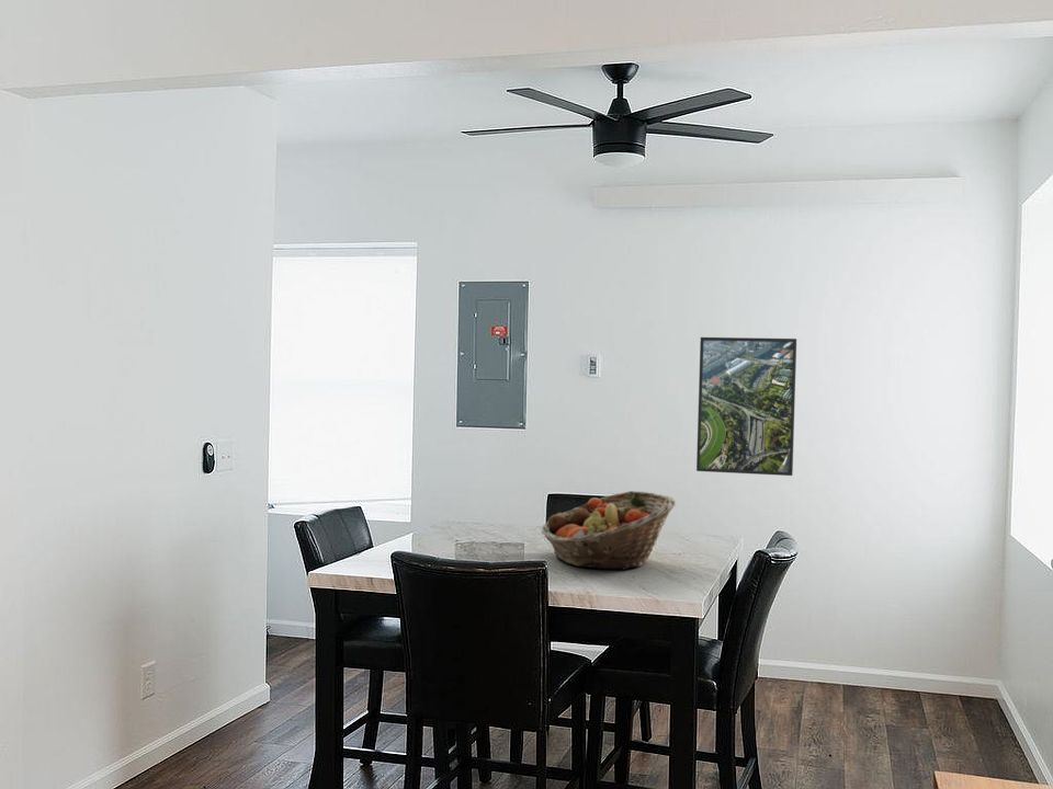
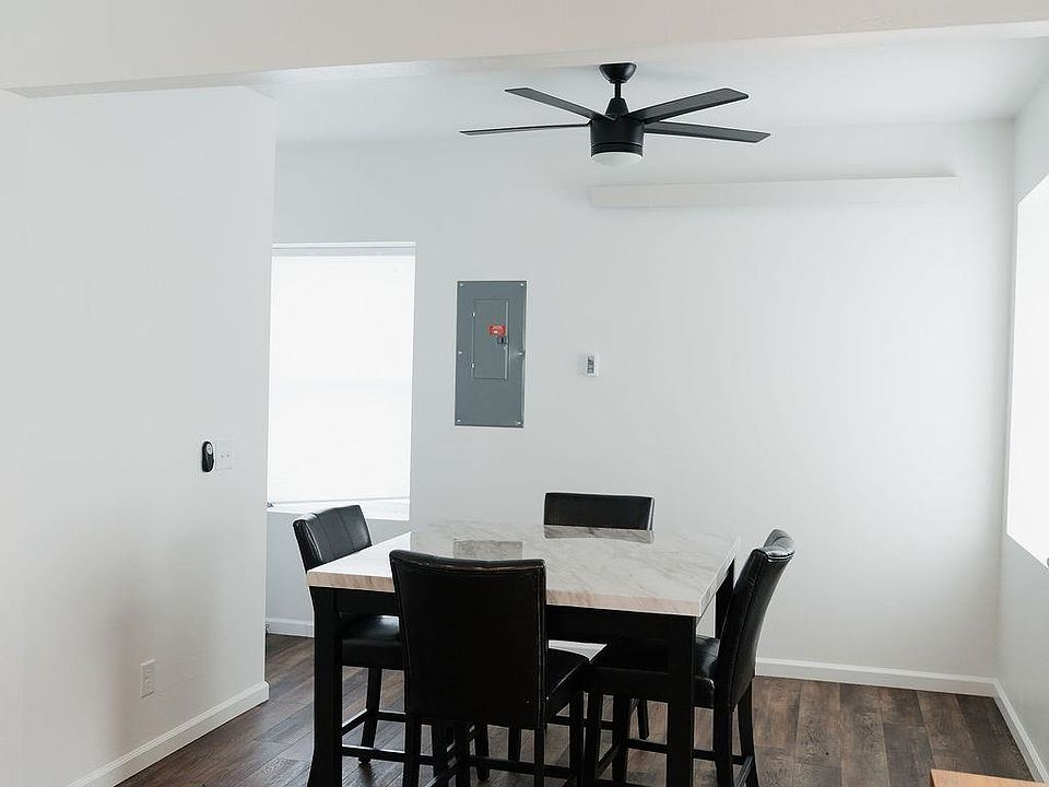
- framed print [695,336,797,477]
- fruit basket [541,490,677,571]
